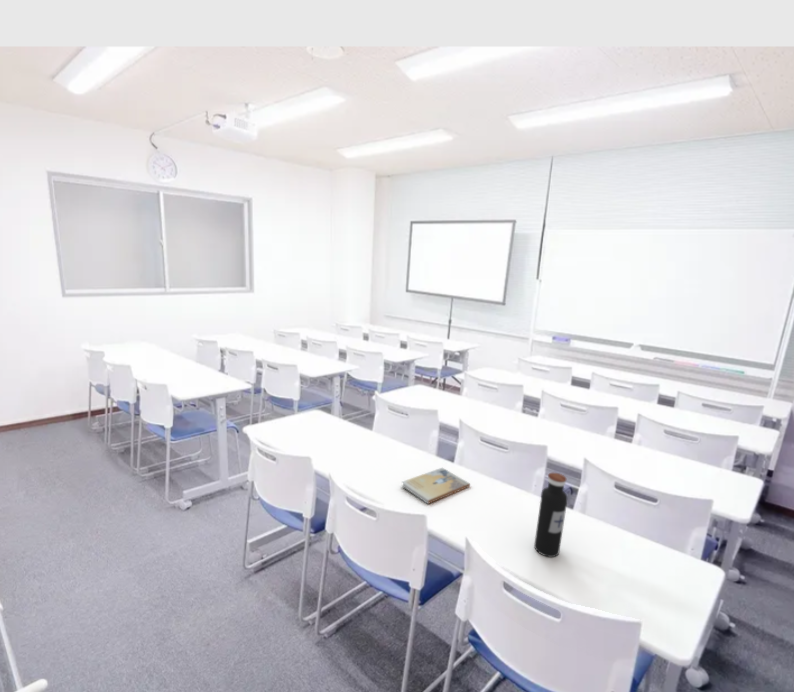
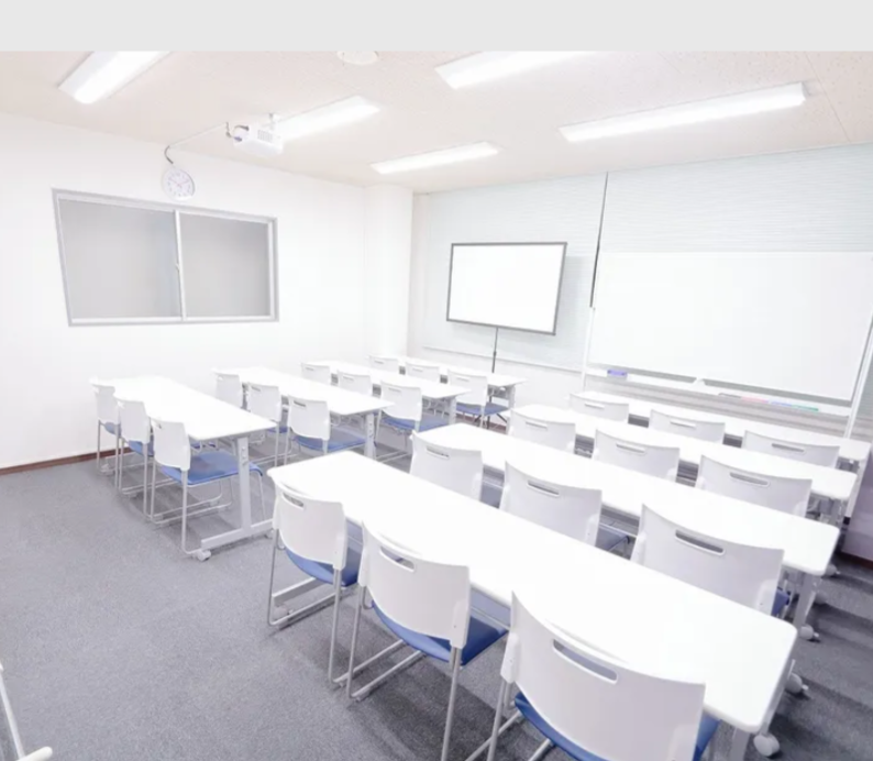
- water bottle [533,472,568,558]
- book [400,467,471,505]
